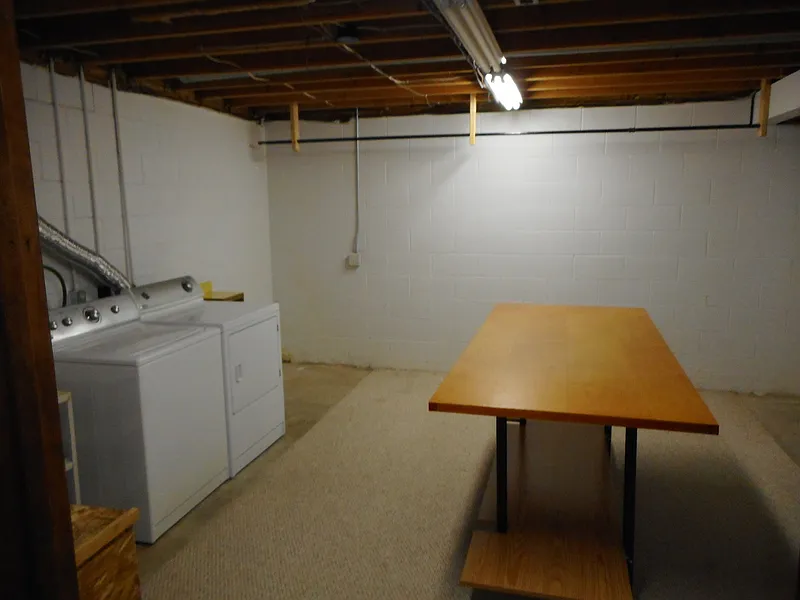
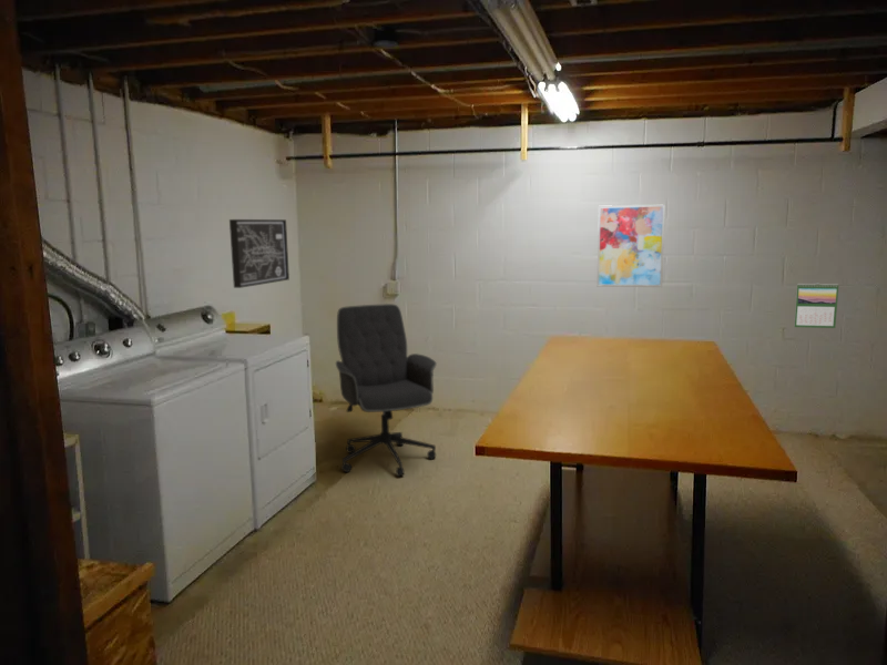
+ wall art [228,218,290,289]
+ office chair [335,303,438,478]
+ wall art [595,203,666,288]
+ calendar [793,282,839,329]
